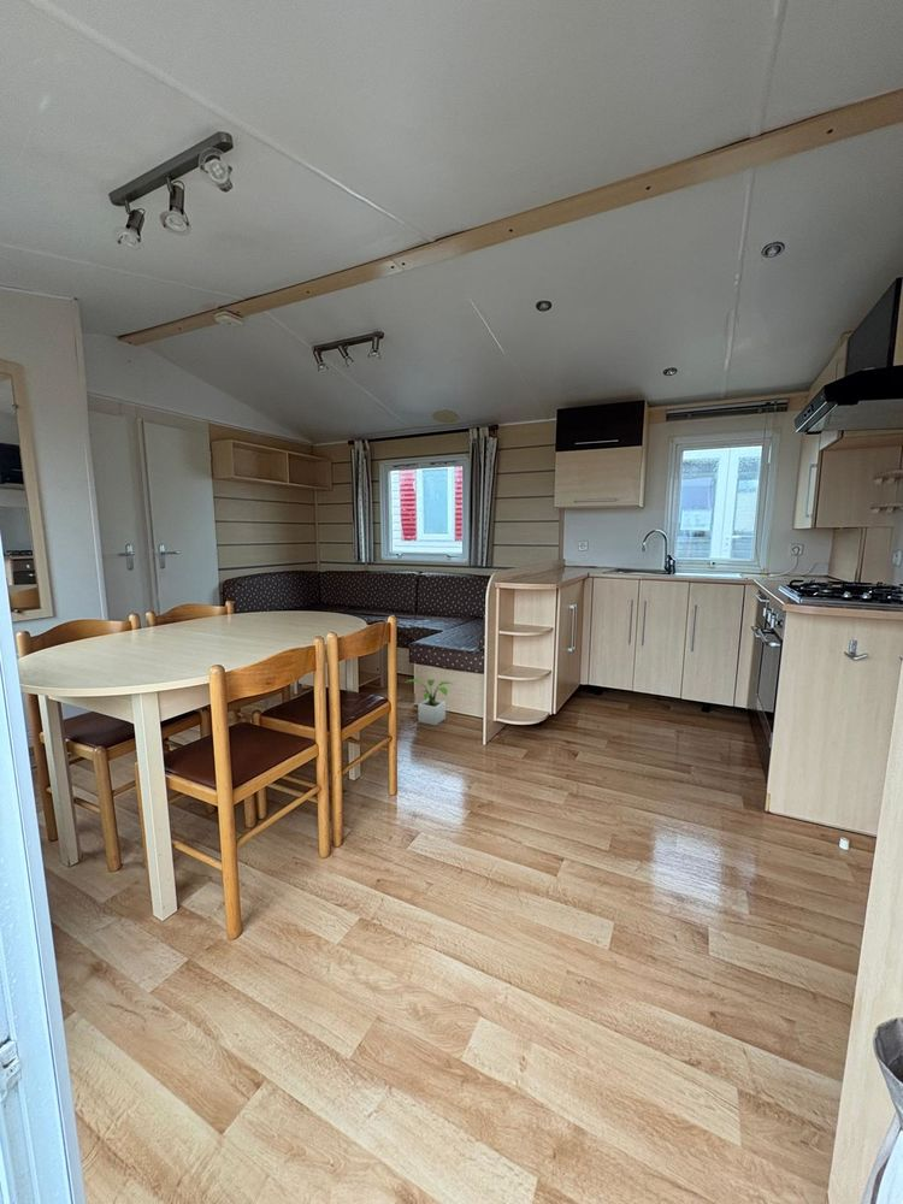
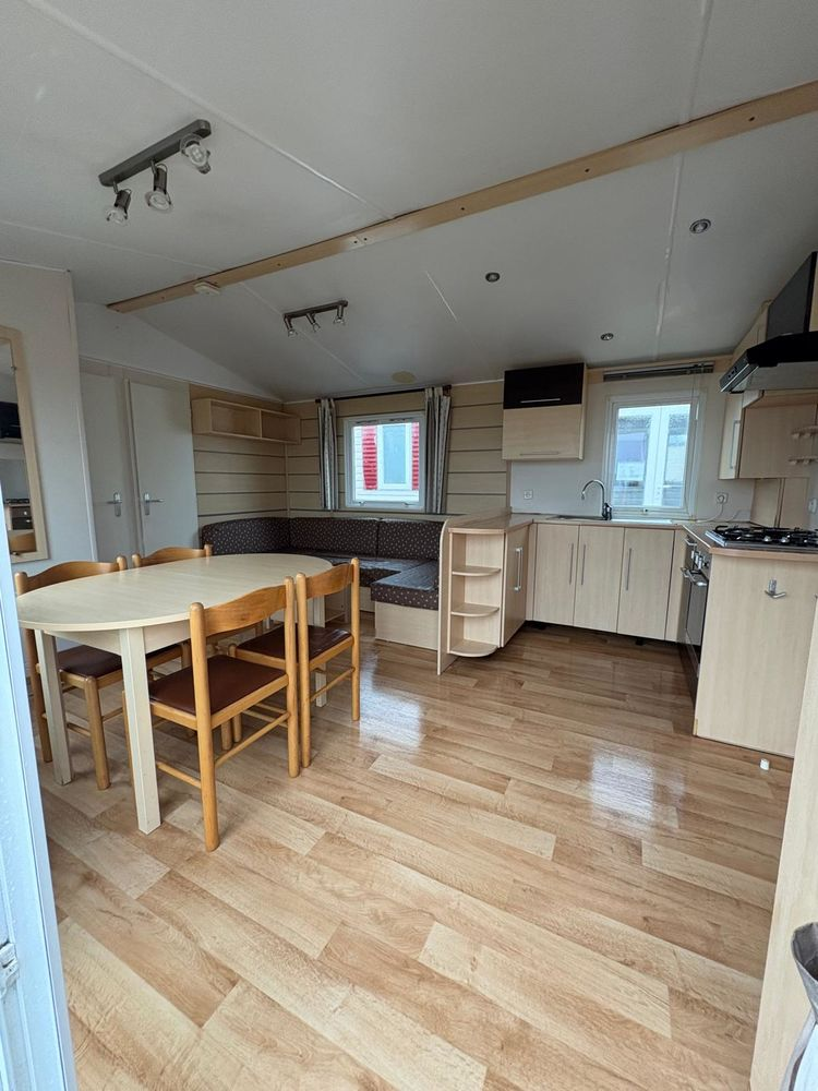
- potted plant [401,678,453,727]
